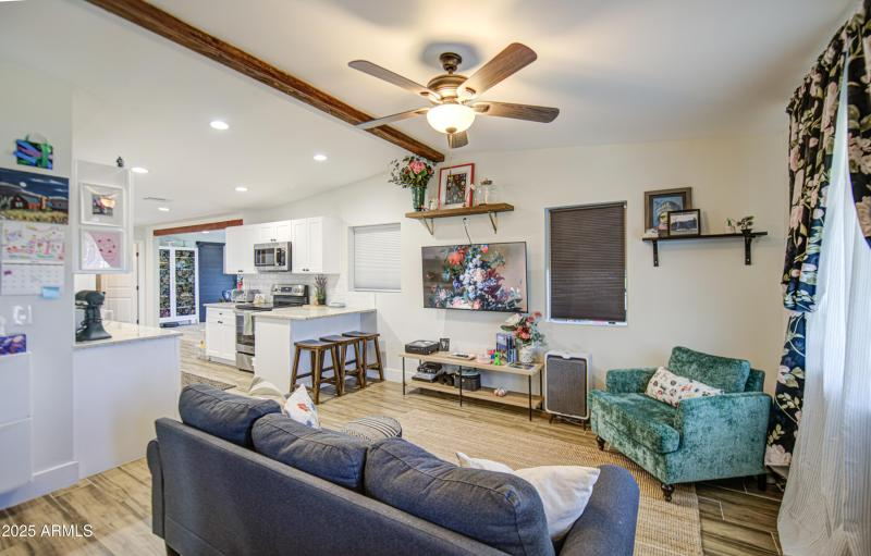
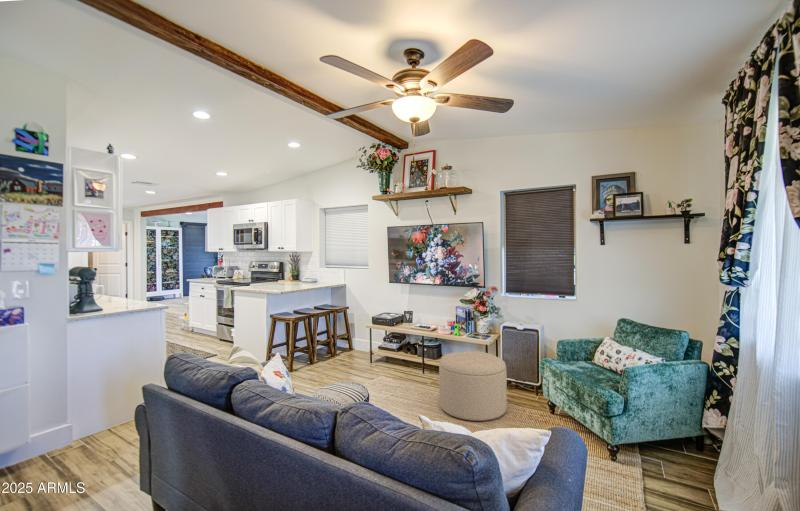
+ ottoman [438,350,508,422]
